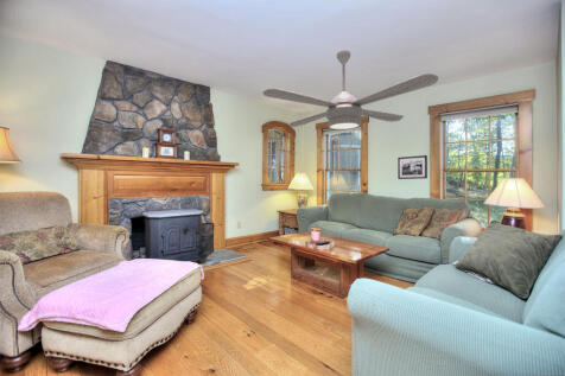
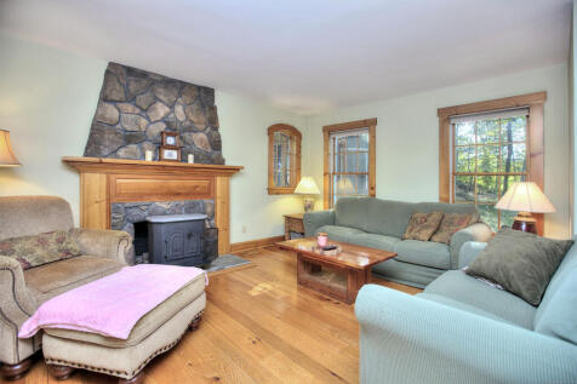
- ceiling fan [261,49,439,130]
- picture frame [396,154,428,180]
